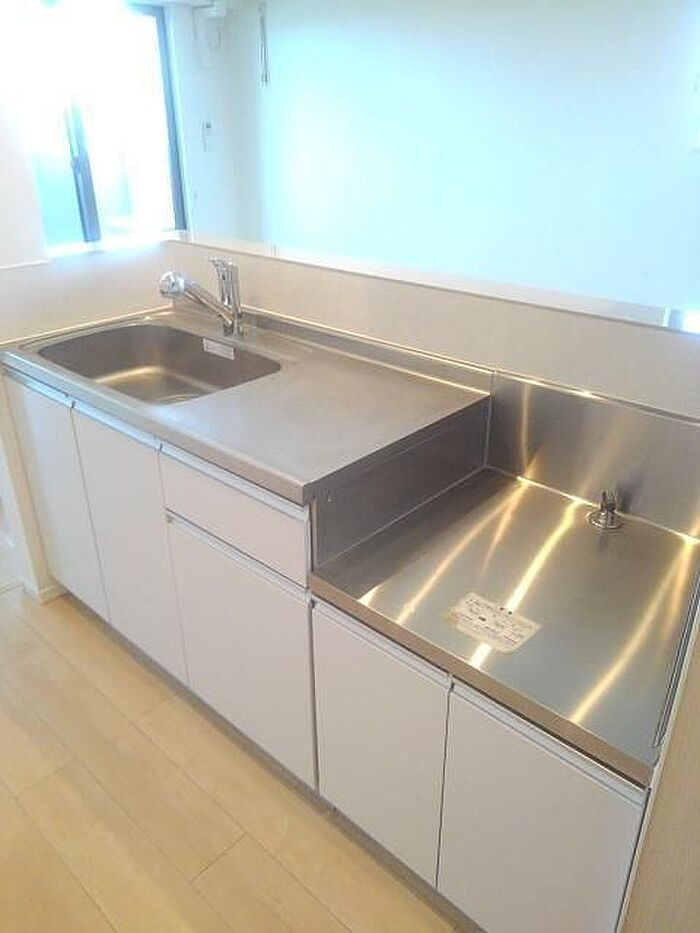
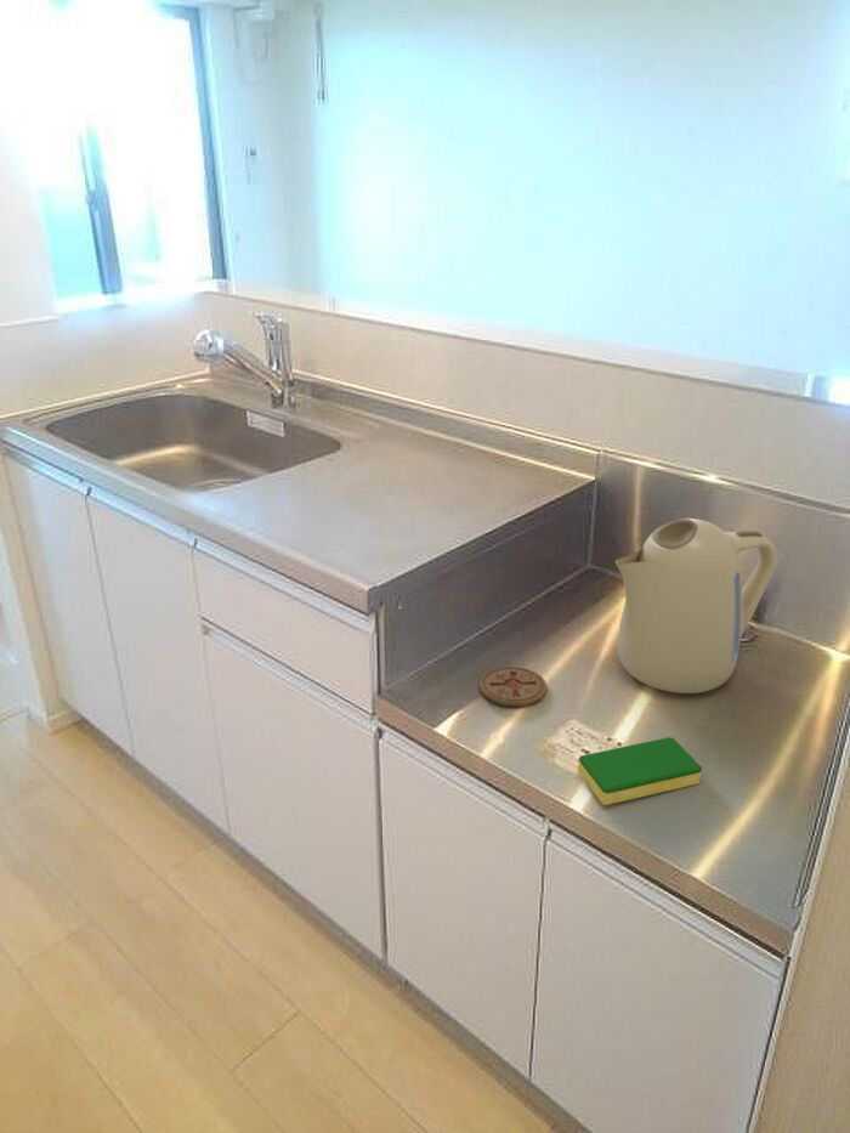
+ coaster [478,665,548,708]
+ dish sponge [577,736,703,806]
+ kettle [613,517,777,695]
